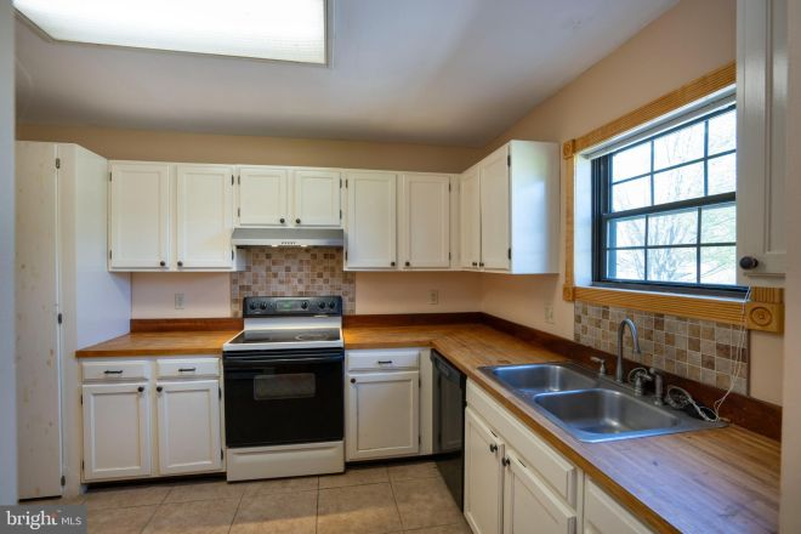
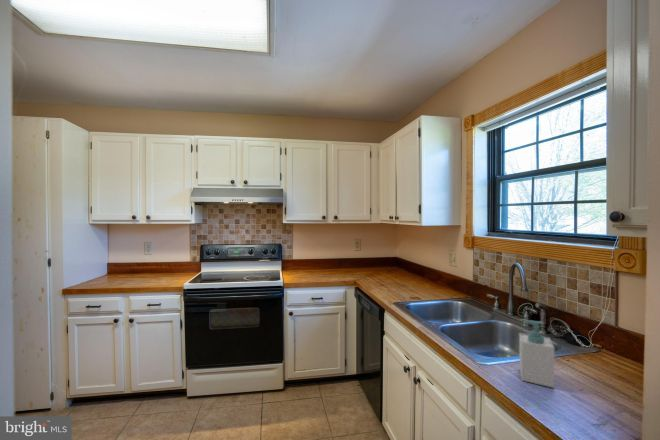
+ soap bottle [518,318,555,389]
